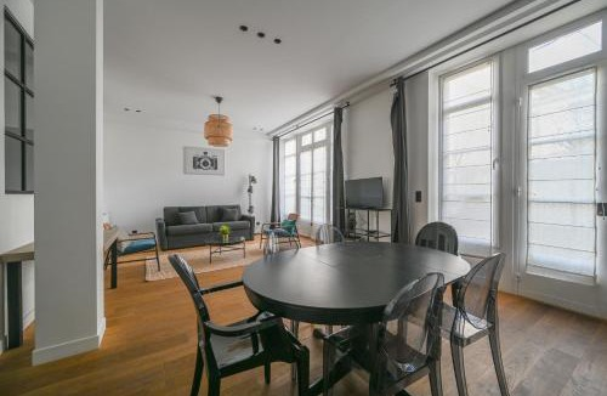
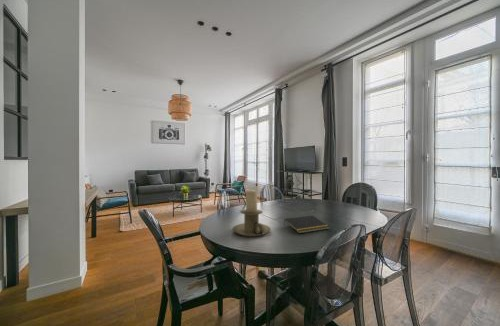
+ notepad [283,215,330,234]
+ candle holder [231,189,272,238]
